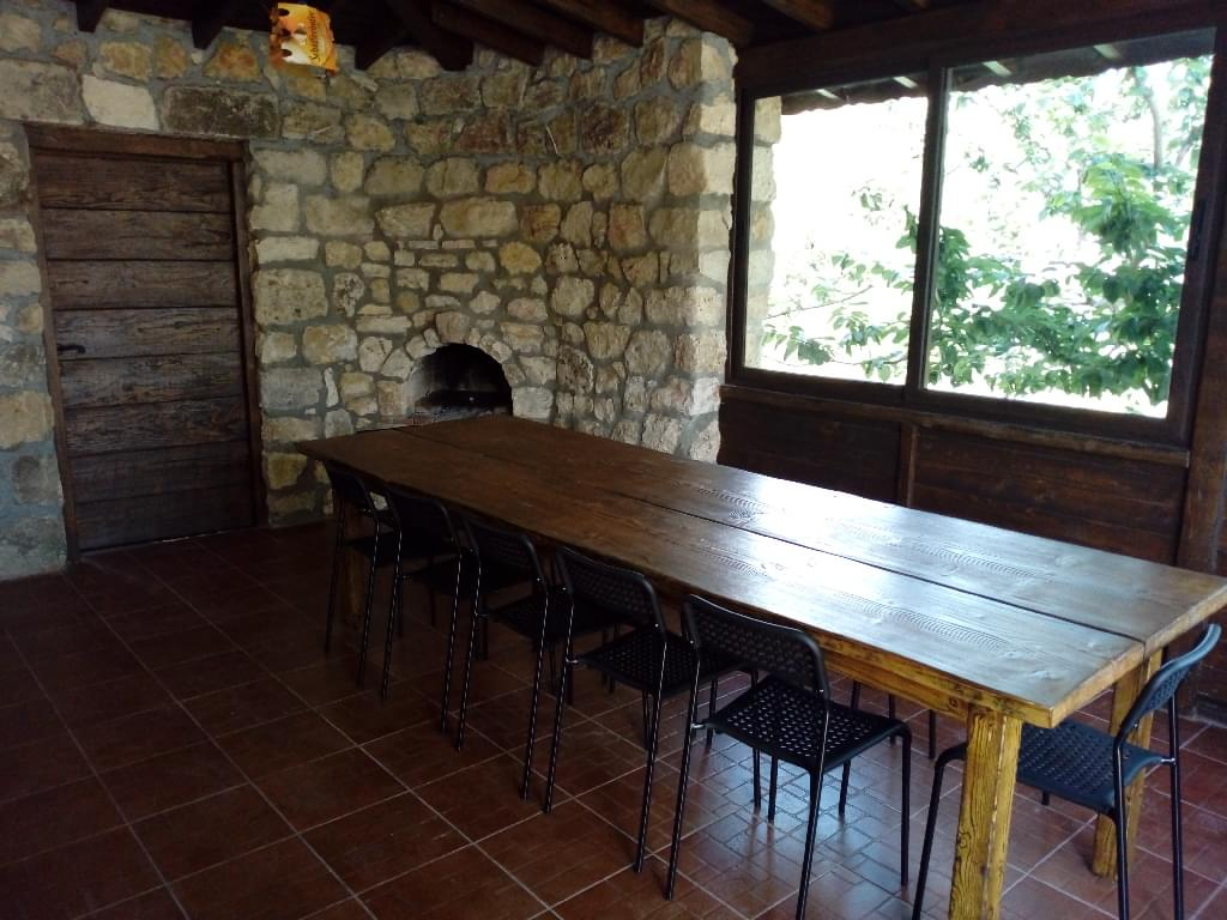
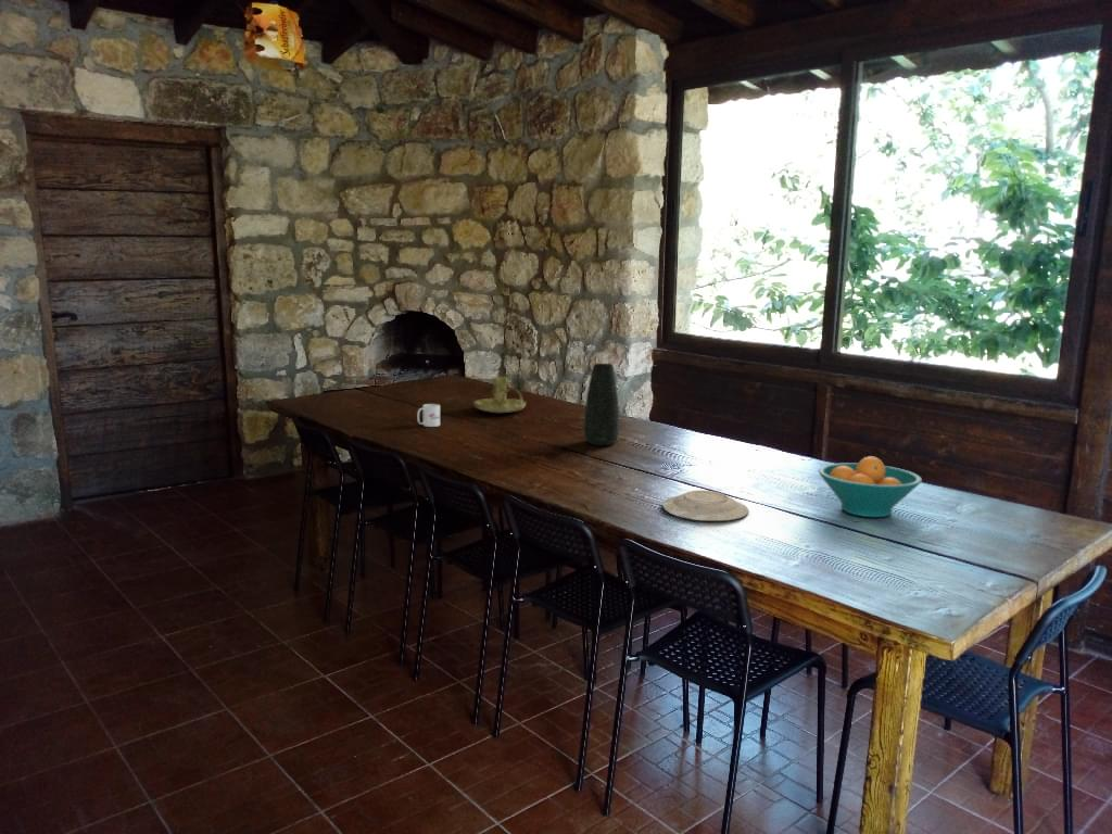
+ candle holder [472,376,527,414]
+ plate [661,490,750,522]
+ mug [416,403,441,428]
+ vase [583,363,620,446]
+ fruit bowl [818,455,923,518]
